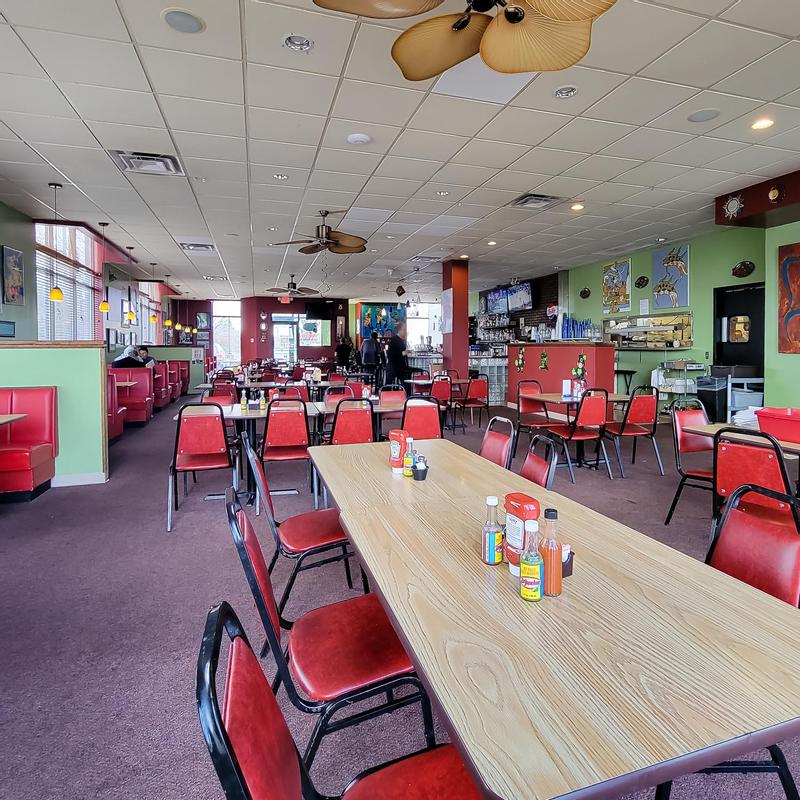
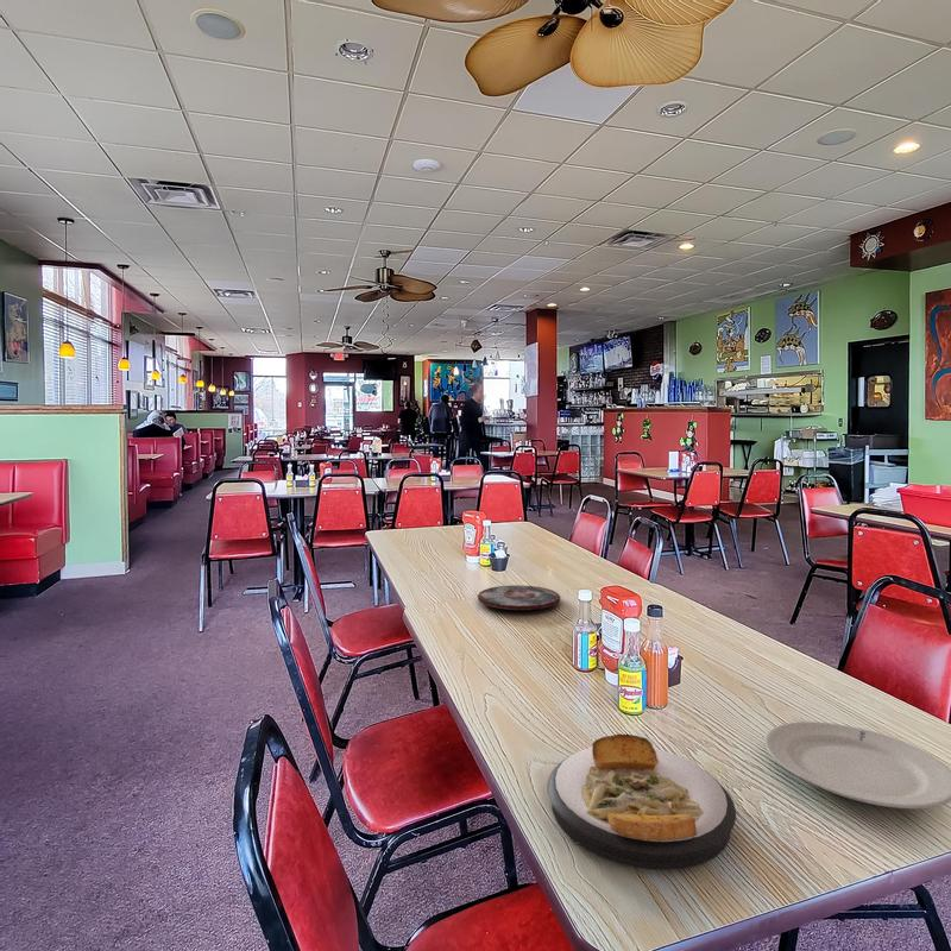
+ plate [477,584,561,611]
+ chinaware [763,720,951,810]
+ plate [547,732,737,871]
